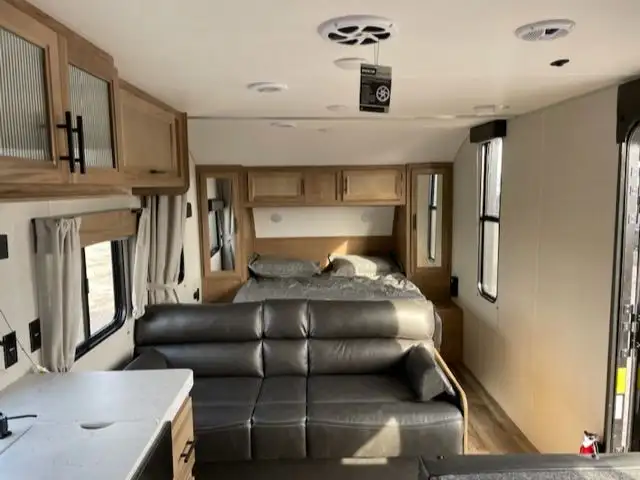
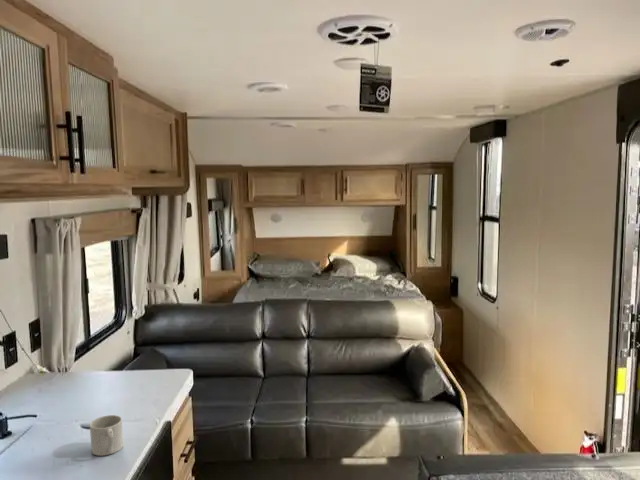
+ mug [89,414,124,457]
